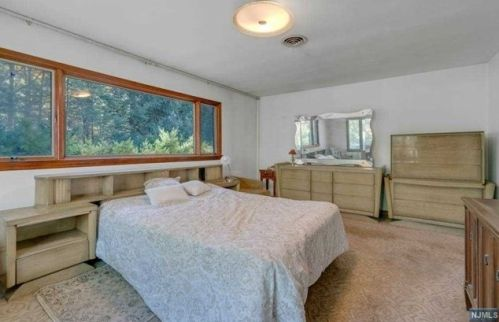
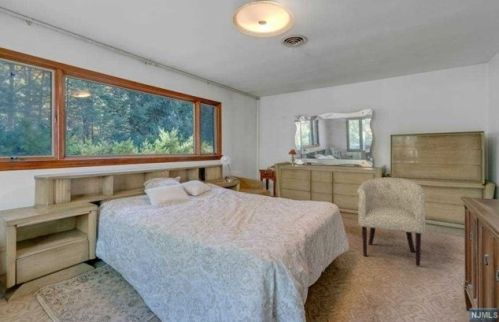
+ chair [356,177,428,266]
